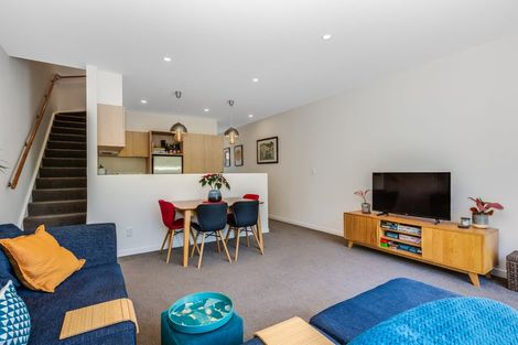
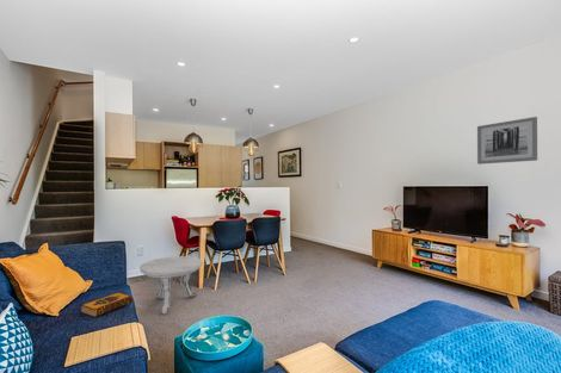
+ side table [138,255,204,316]
+ wall art [476,116,538,166]
+ hardback book [80,292,135,318]
